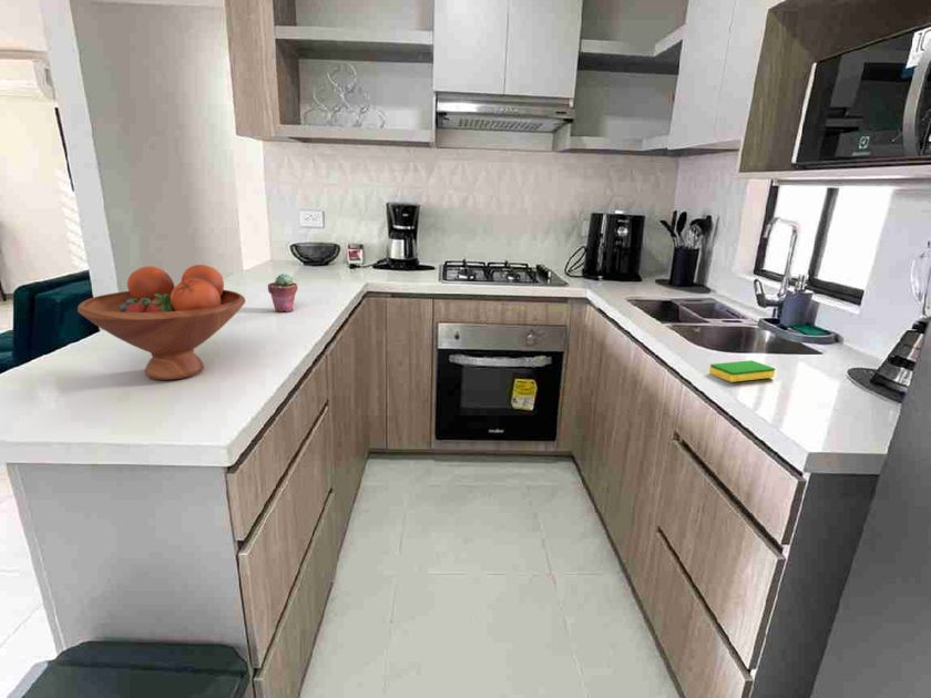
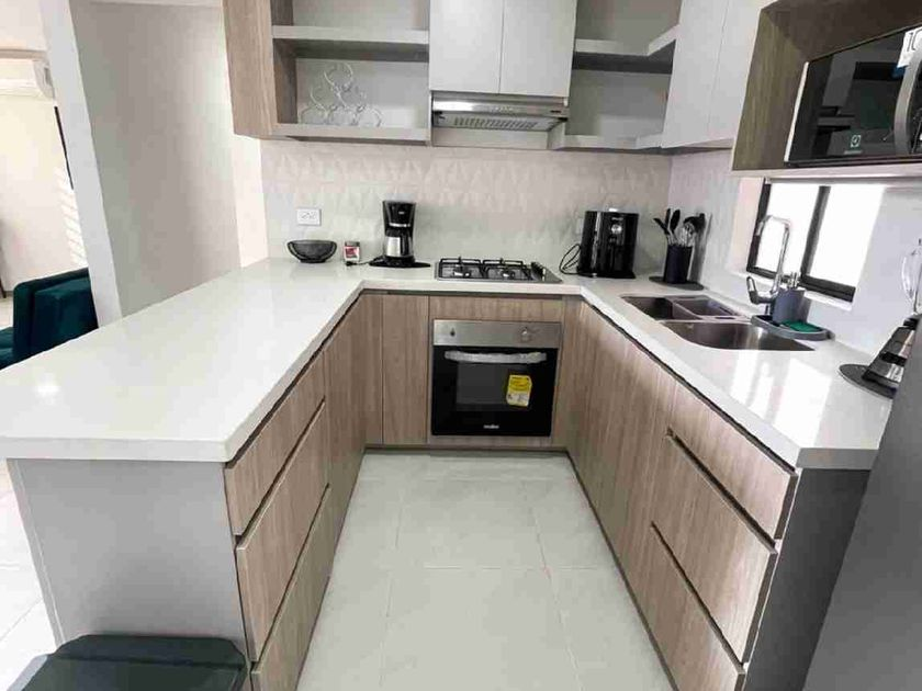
- potted succulent [267,273,298,314]
- dish sponge [708,359,776,383]
- fruit bowl [76,264,246,381]
